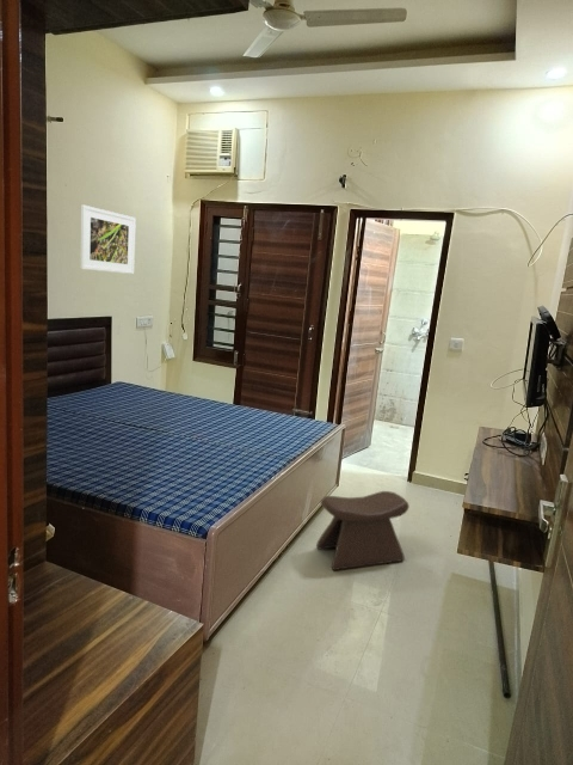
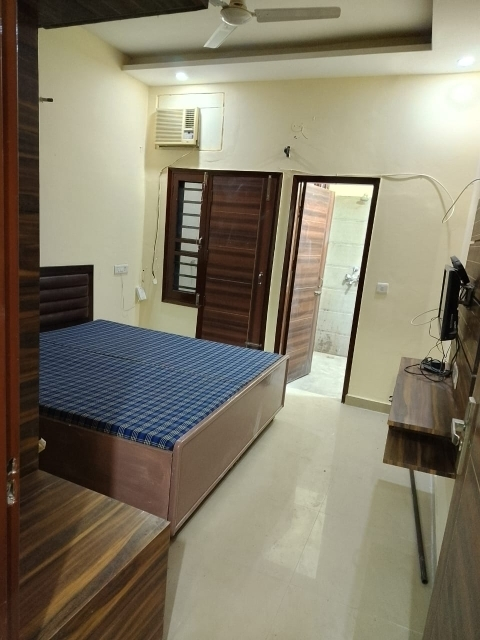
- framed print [79,203,137,275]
- stool [315,490,411,571]
